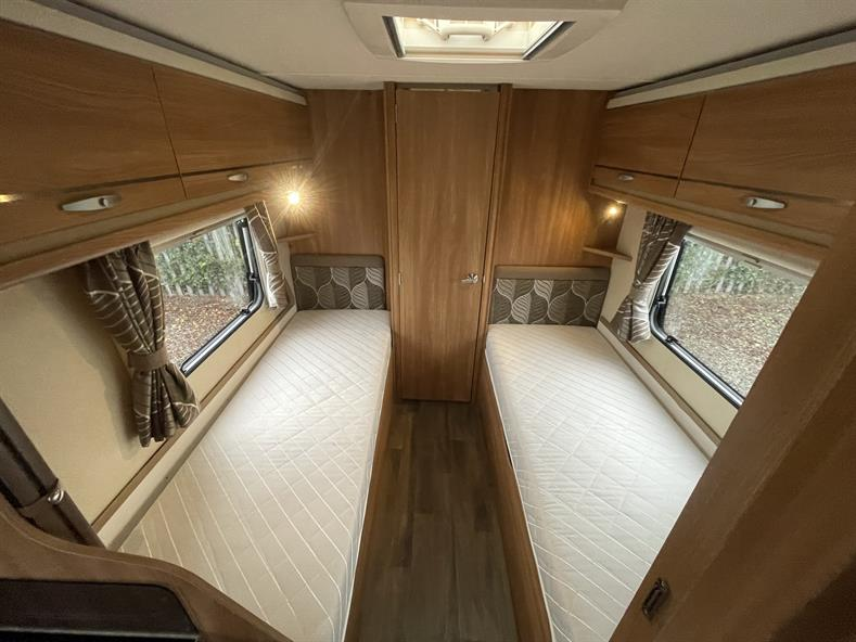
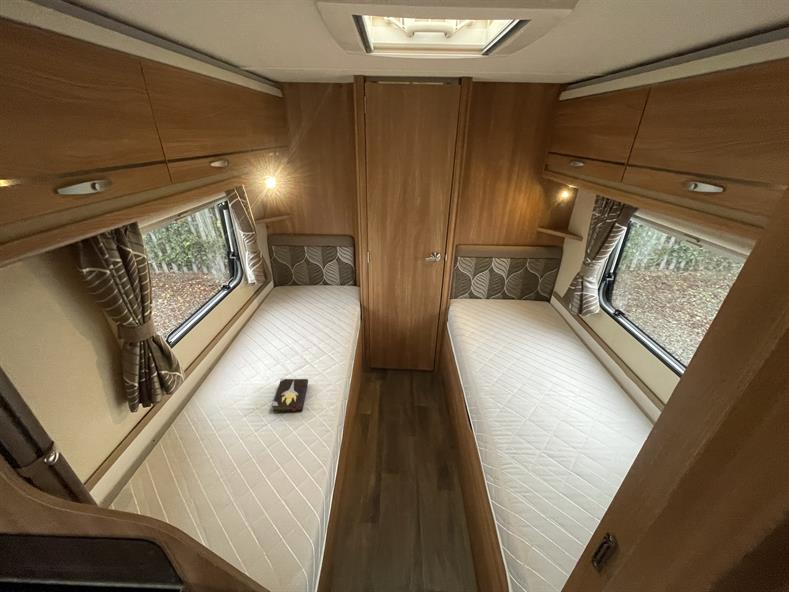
+ hardback book [271,378,309,413]
